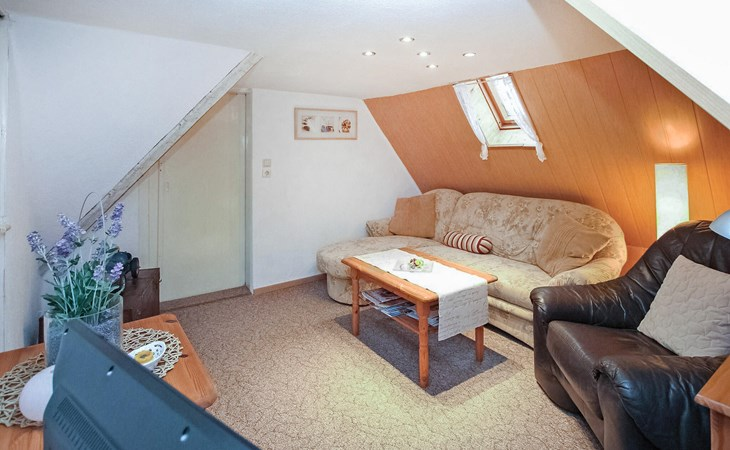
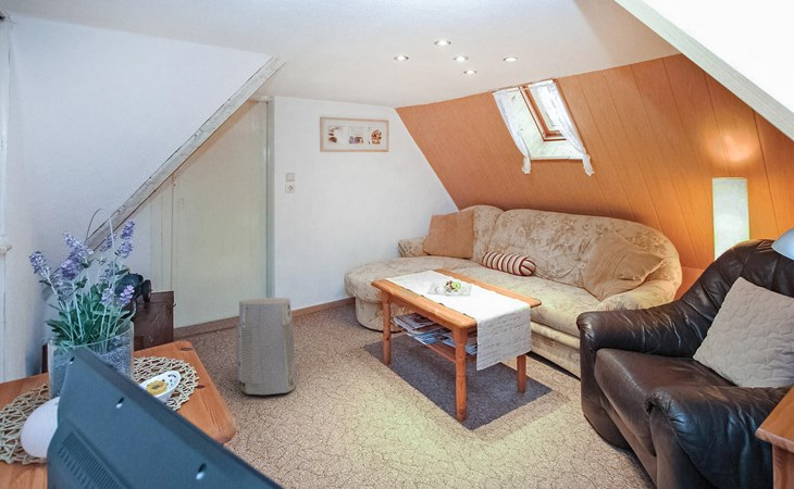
+ air purifier [235,297,299,396]
